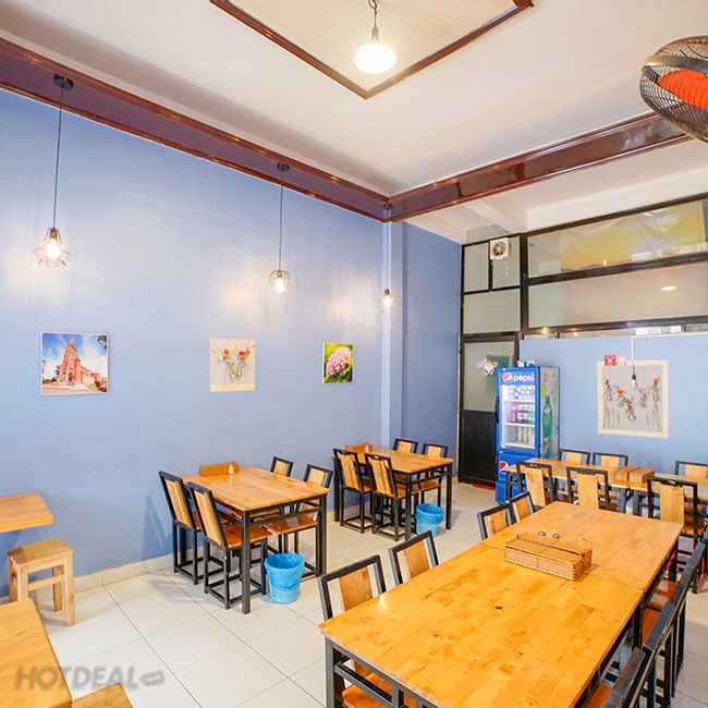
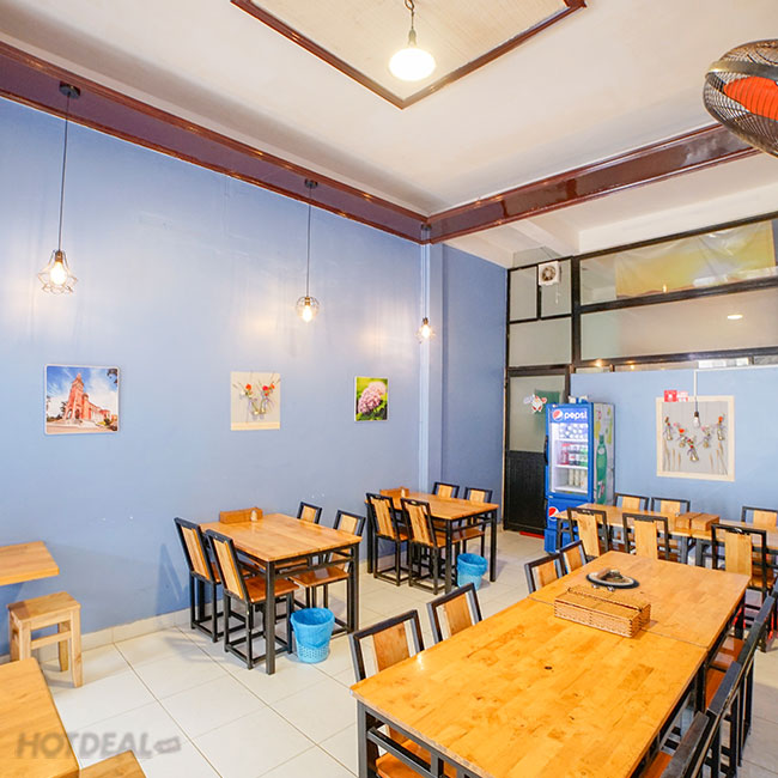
+ plate [585,566,640,589]
